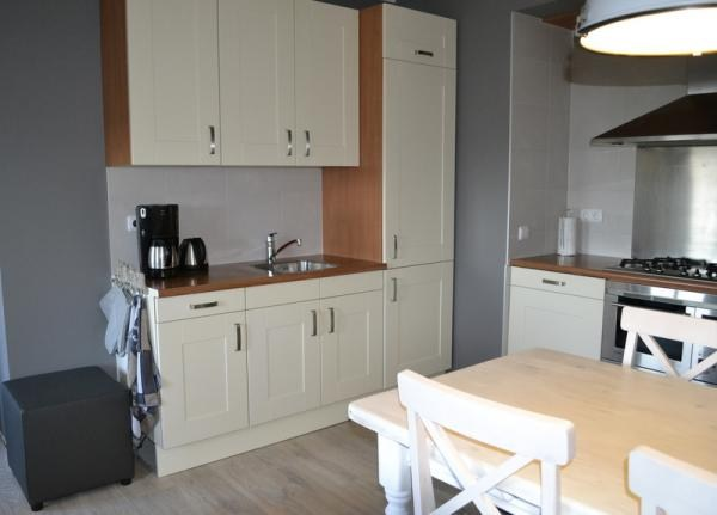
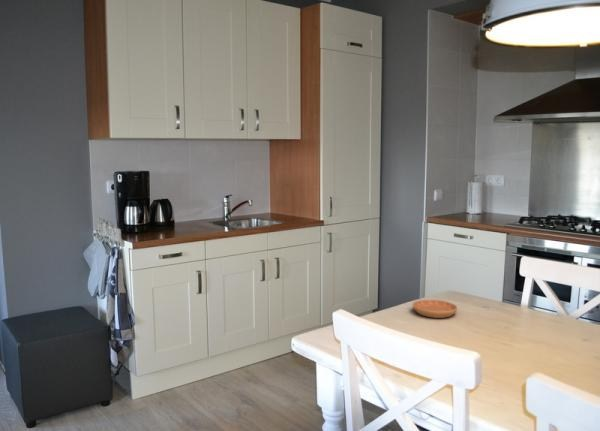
+ saucer [412,299,458,319]
